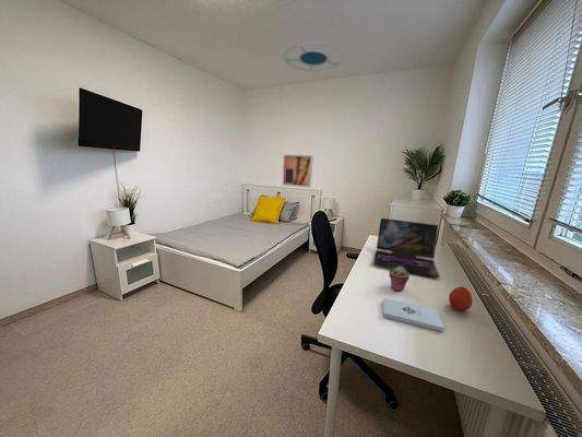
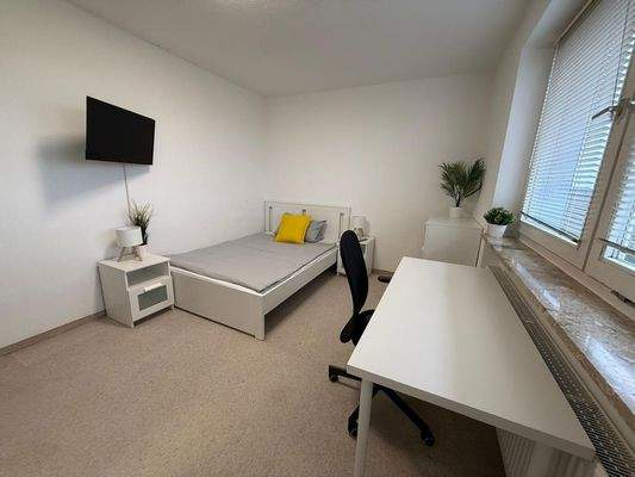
- apple [448,285,474,312]
- notepad [382,297,444,333]
- ceiling lamp [283,42,345,72]
- wall art [282,154,313,189]
- laptop [372,217,440,279]
- potted succulent [388,267,411,292]
